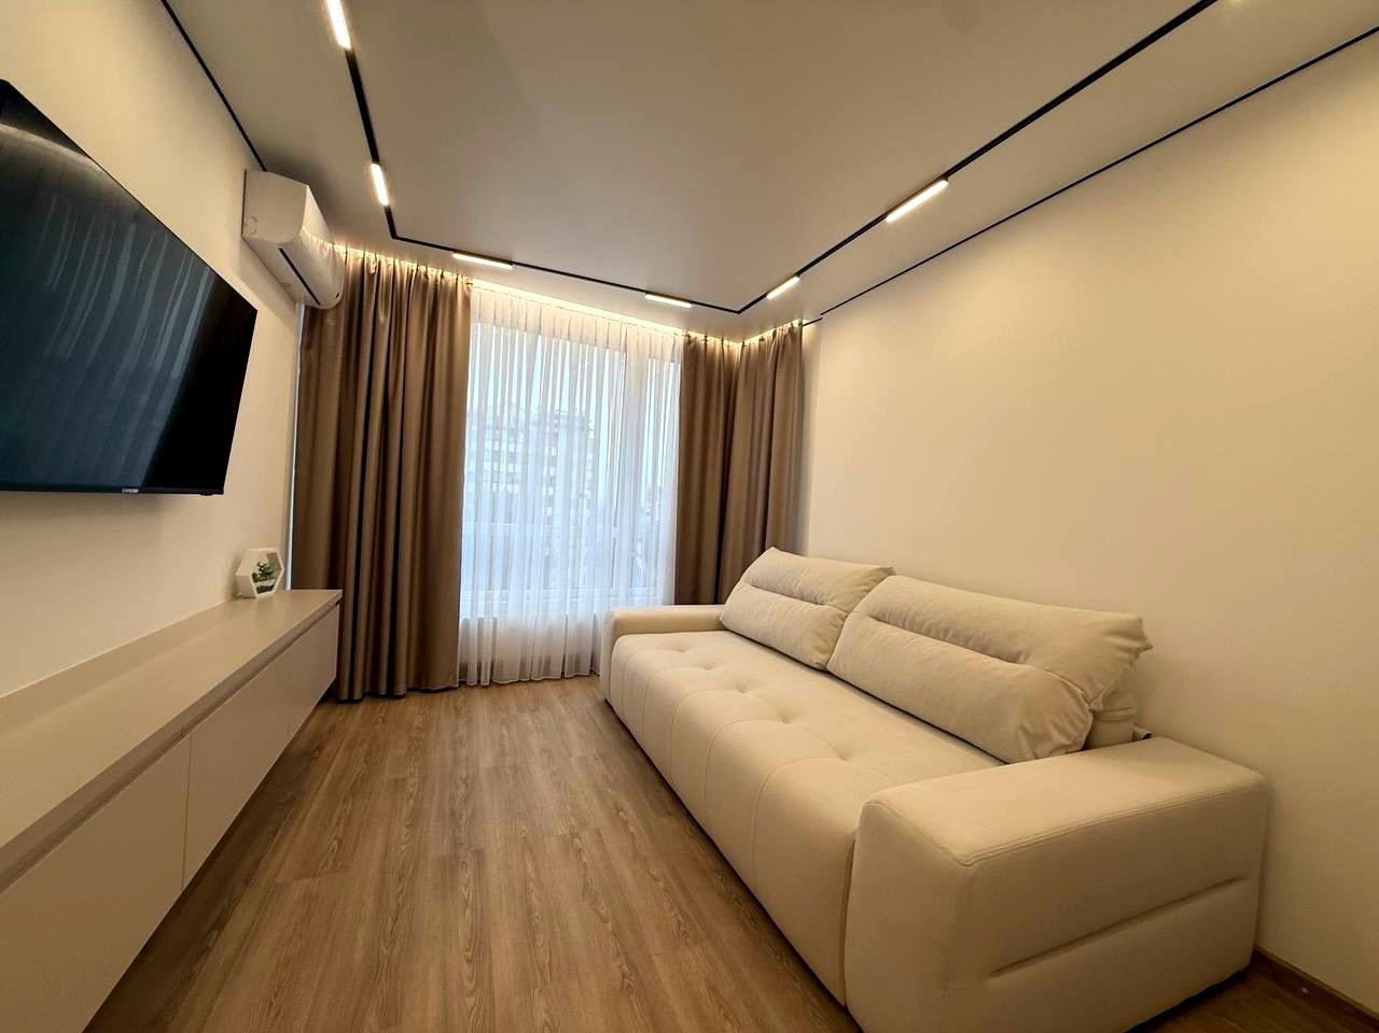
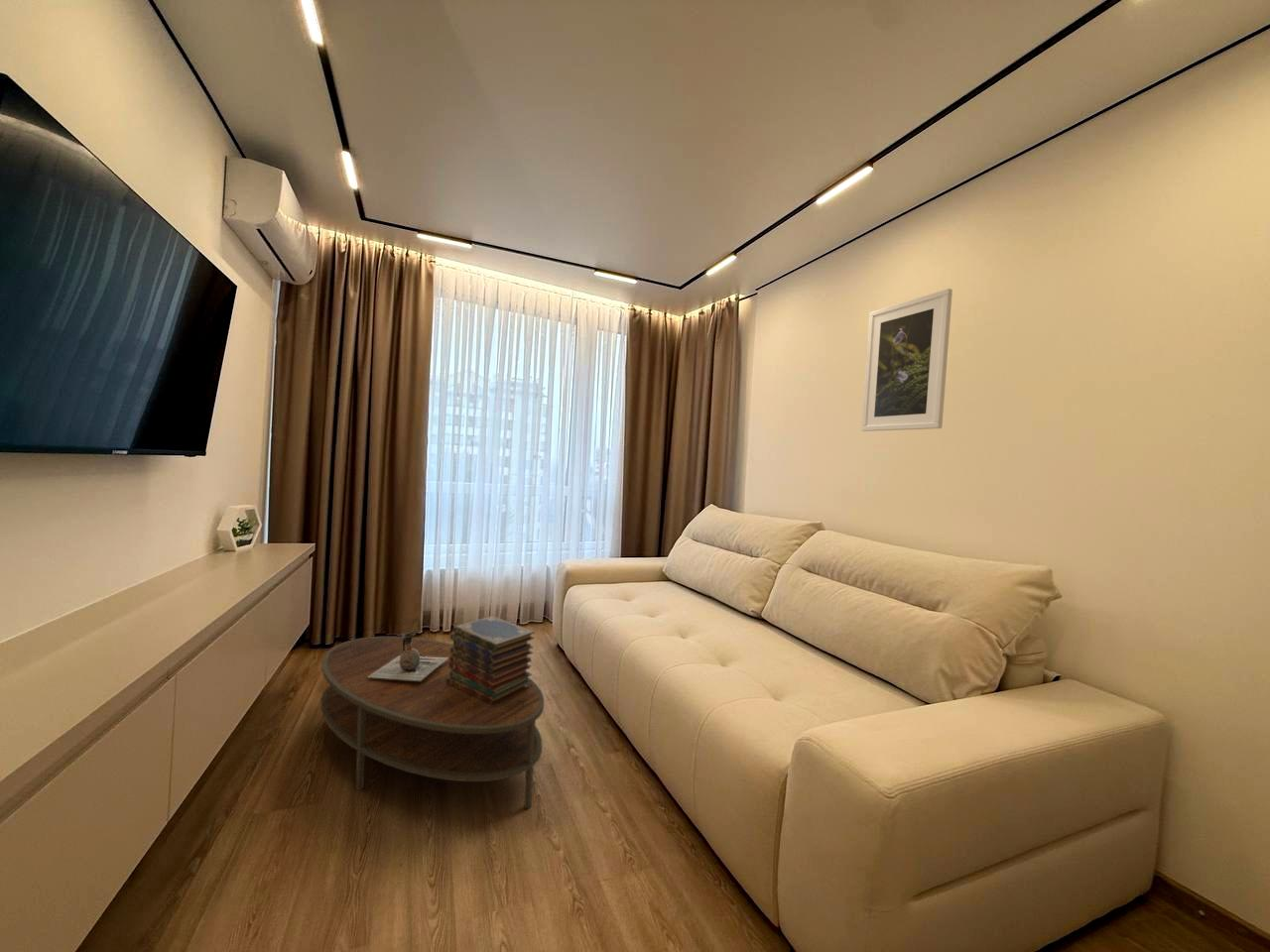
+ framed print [860,288,953,432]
+ book stack [446,615,536,705]
+ decorative vase [368,632,448,681]
+ coffee table [319,636,545,810]
